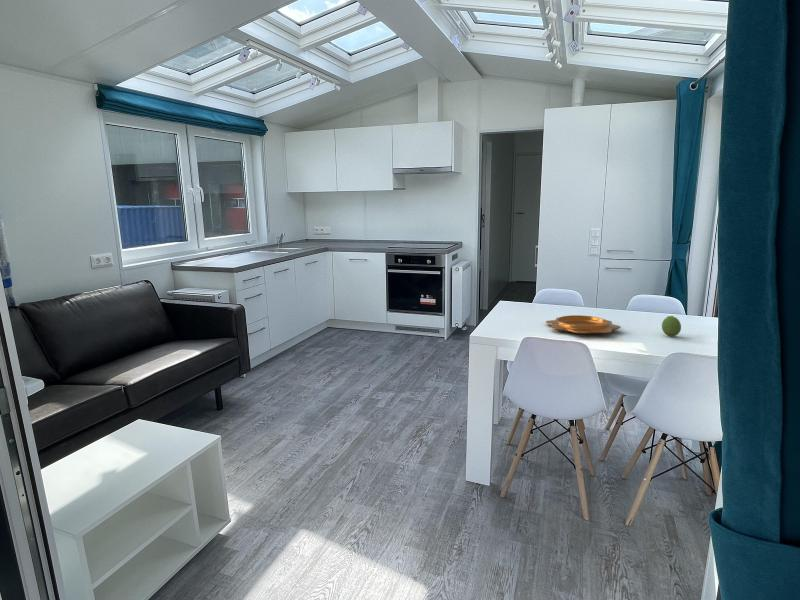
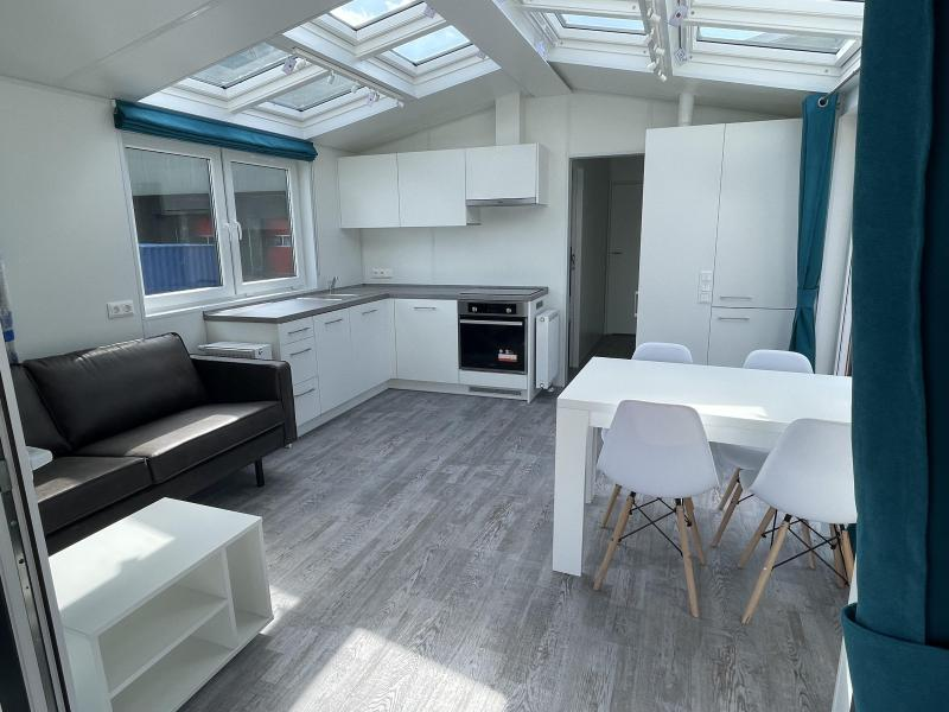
- decorative bowl [545,314,622,335]
- fruit [661,315,682,338]
